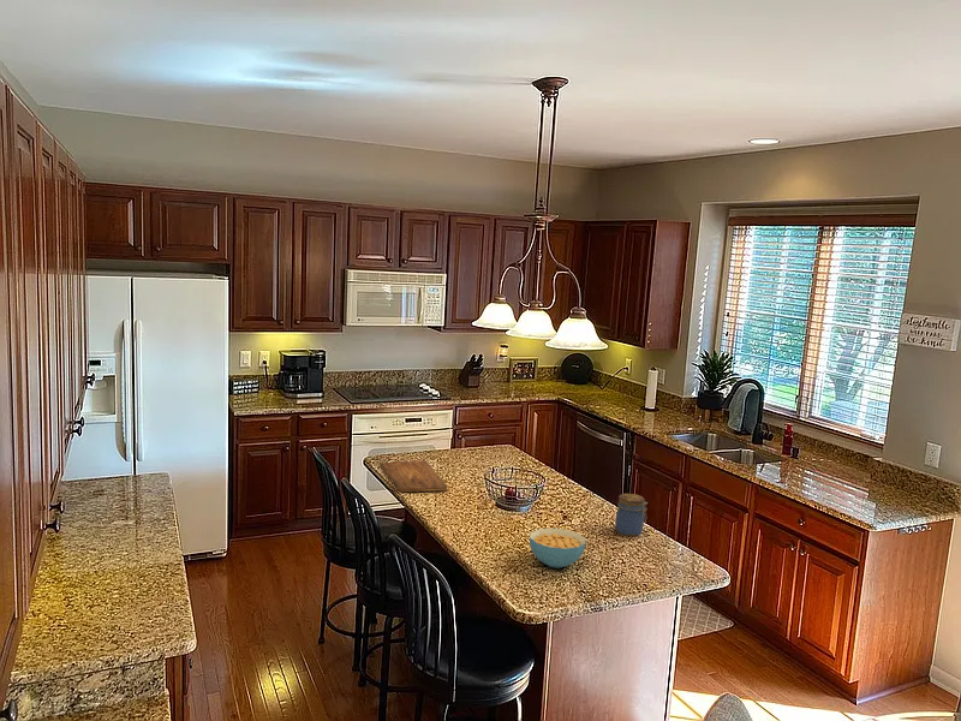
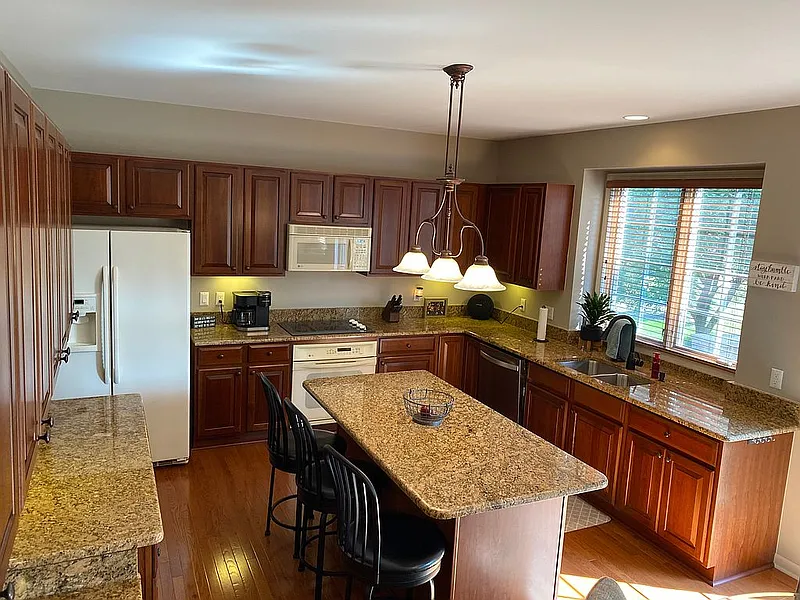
- jar [614,493,649,537]
- cereal bowl [529,526,586,570]
- cutting board [380,460,448,493]
